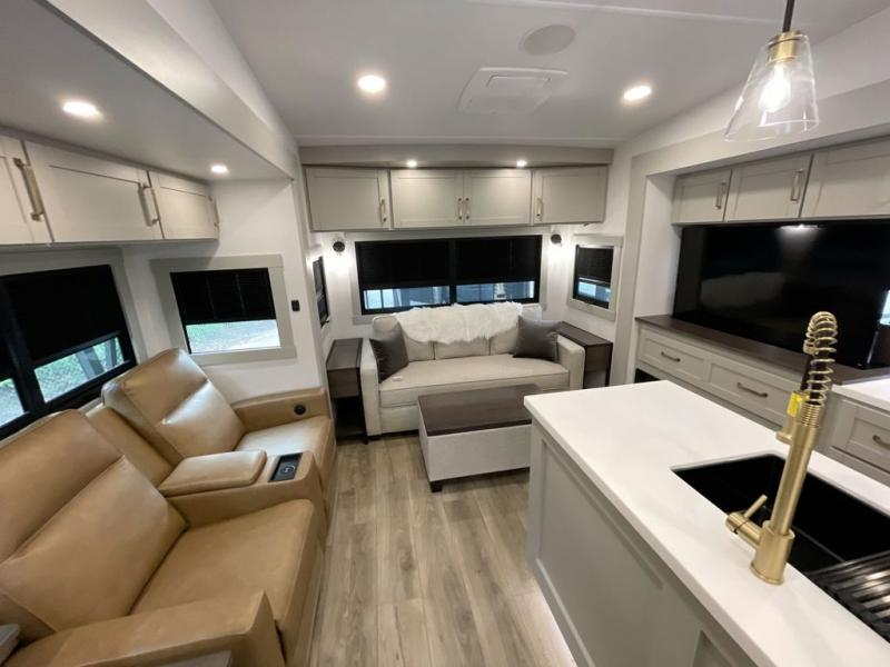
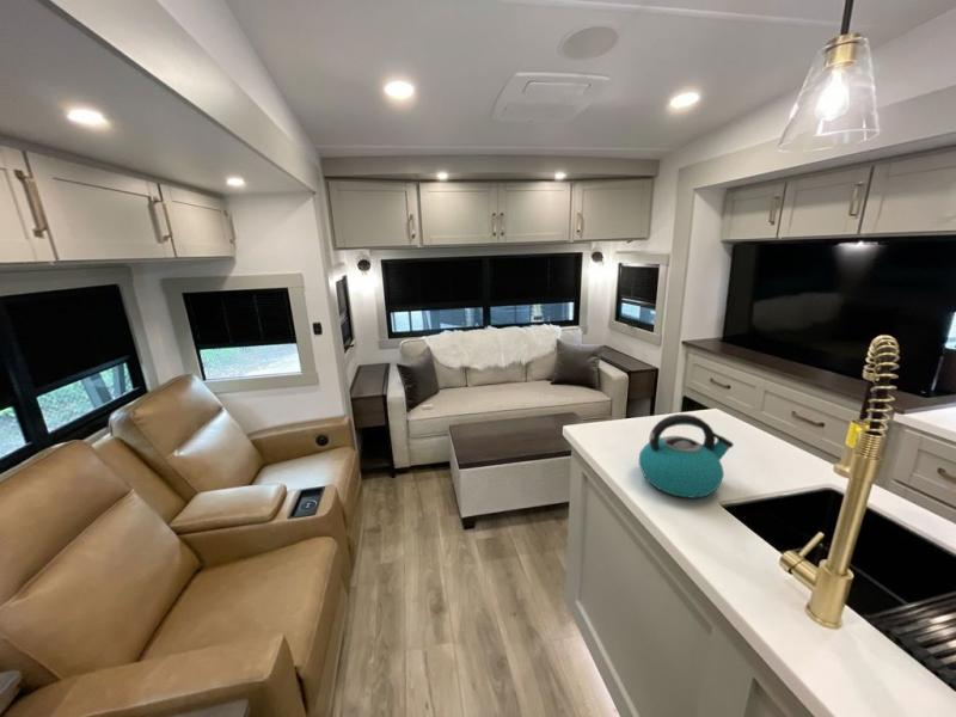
+ kettle [638,413,735,500]
